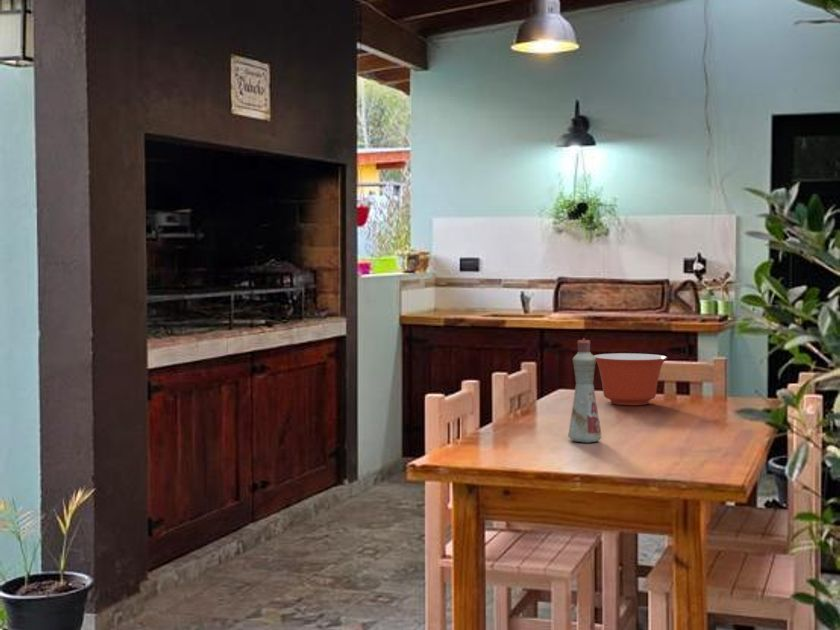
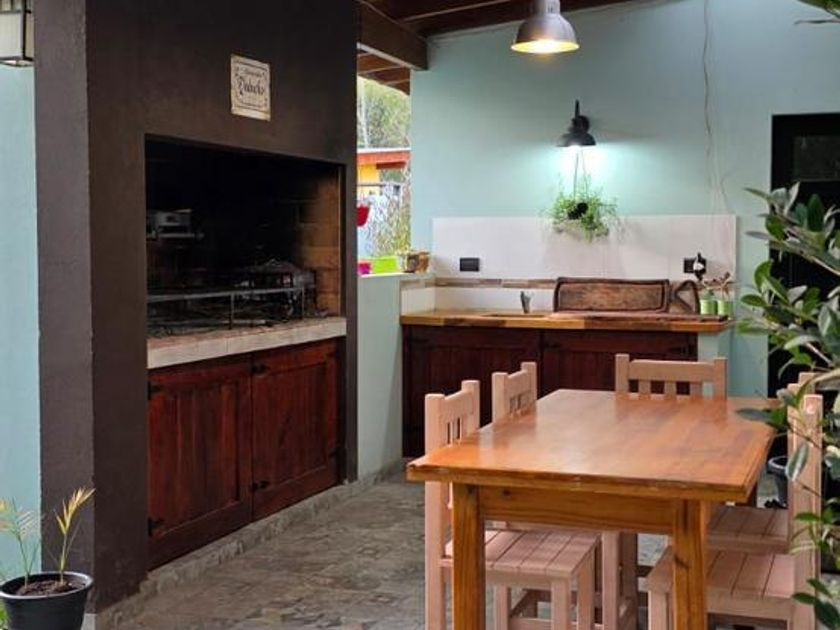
- bottle [567,338,602,444]
- mixing bowl [593,352,668,406]
